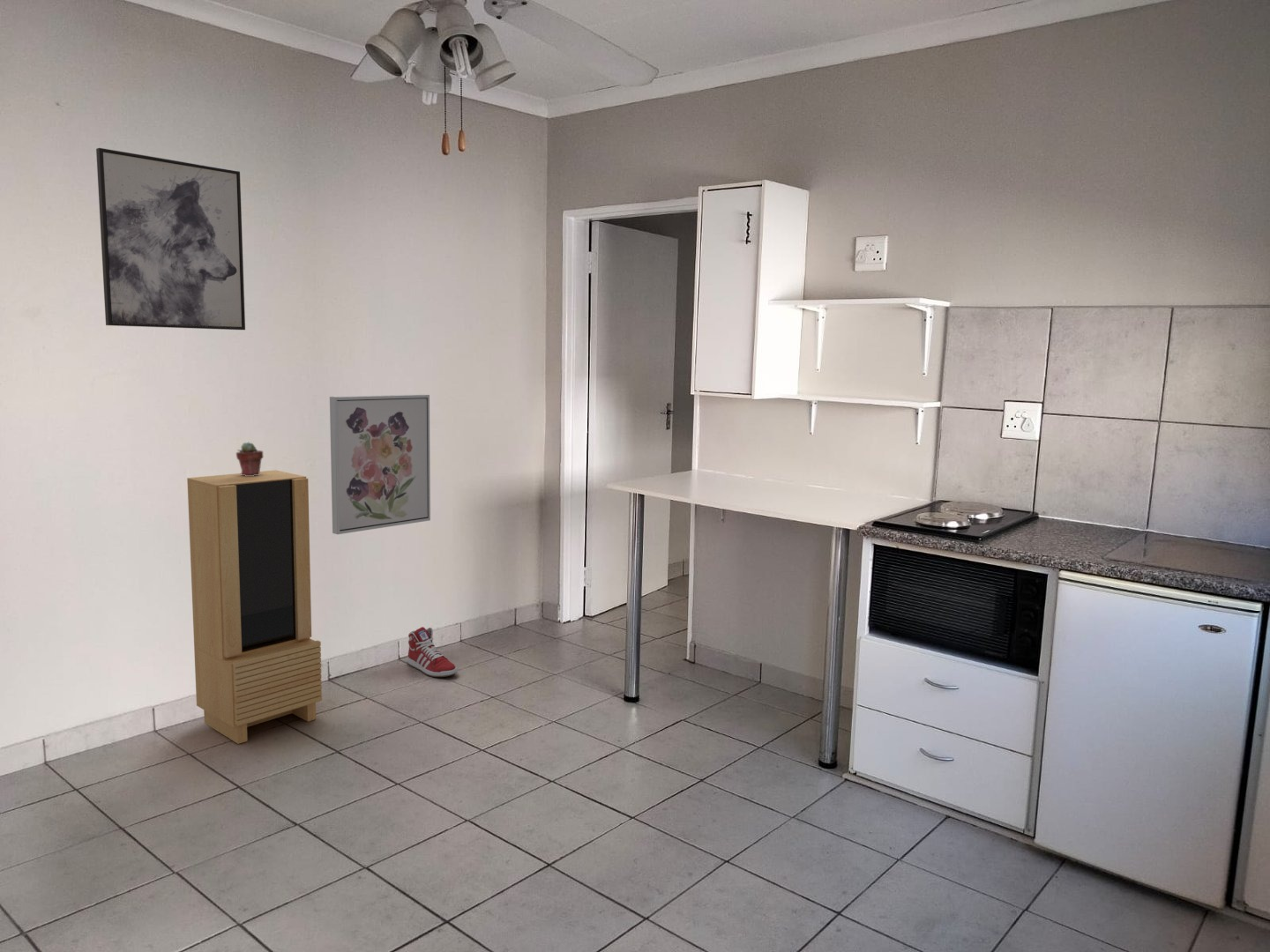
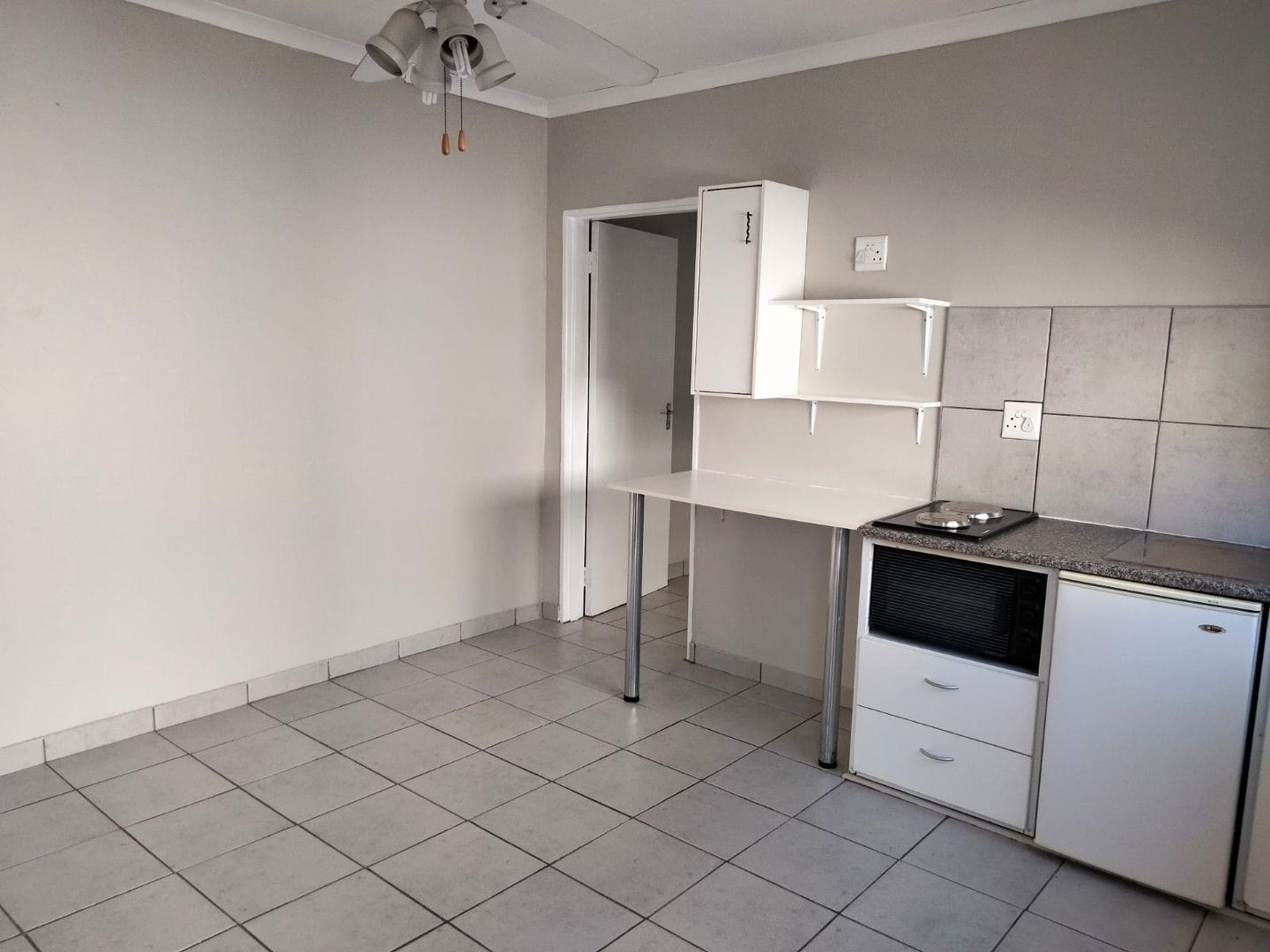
- storage cabinet [186,469,323,745]
- potted succulent [235,442,265,476]
- wall art [95,147,246,331]
- wall art [329,393,431,535]
- sneaker [407,626,458,678]
